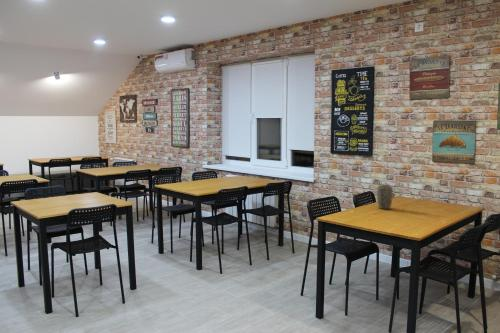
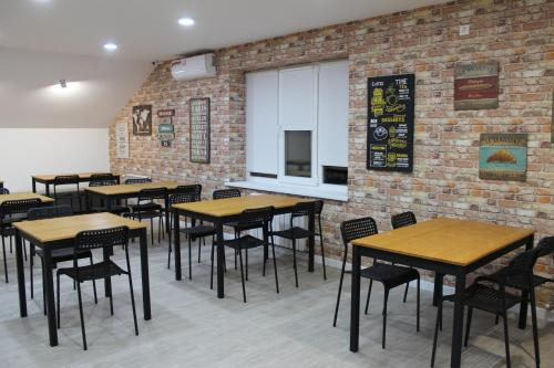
- plant pot [376,184,394,210]
